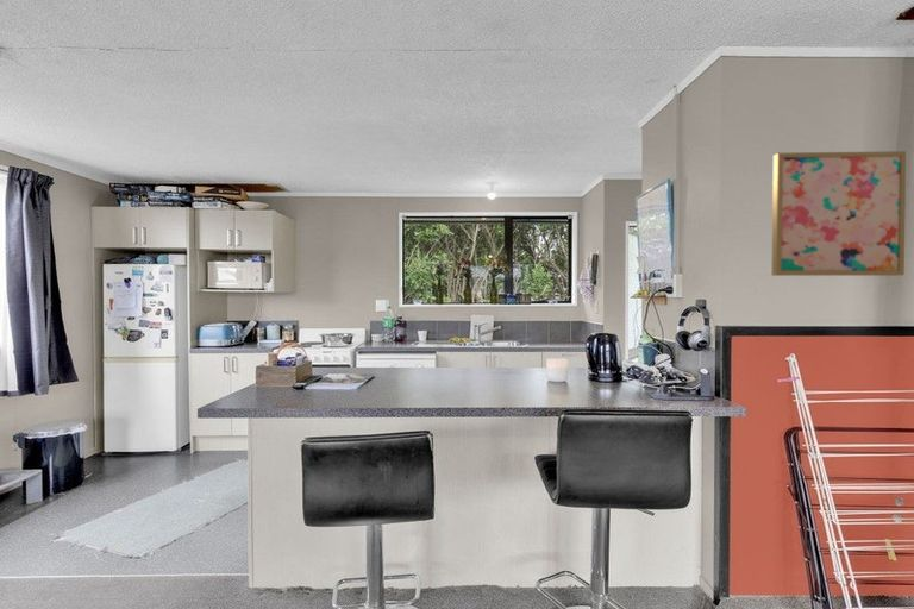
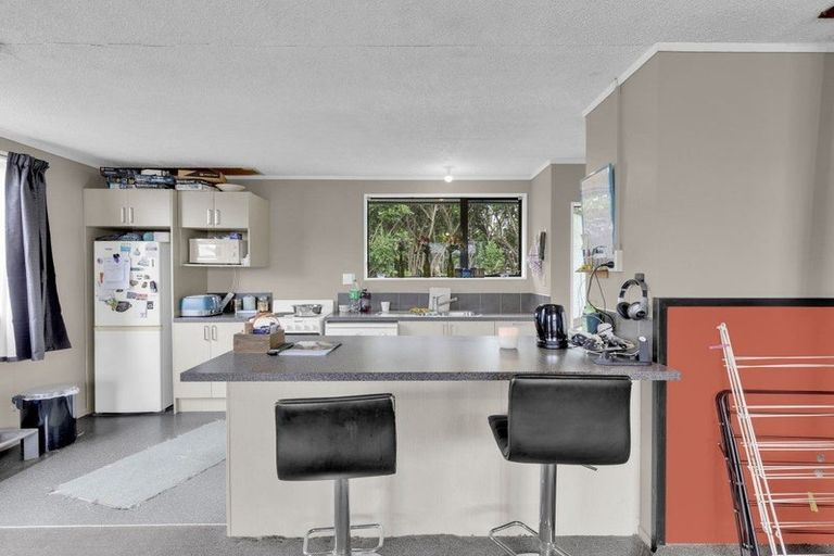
- wall art [771,150,907,277]
